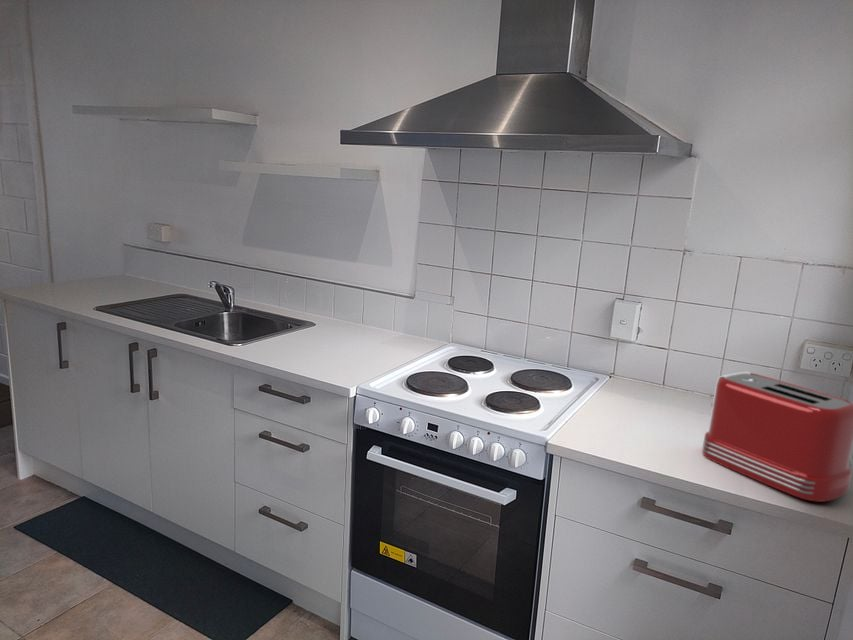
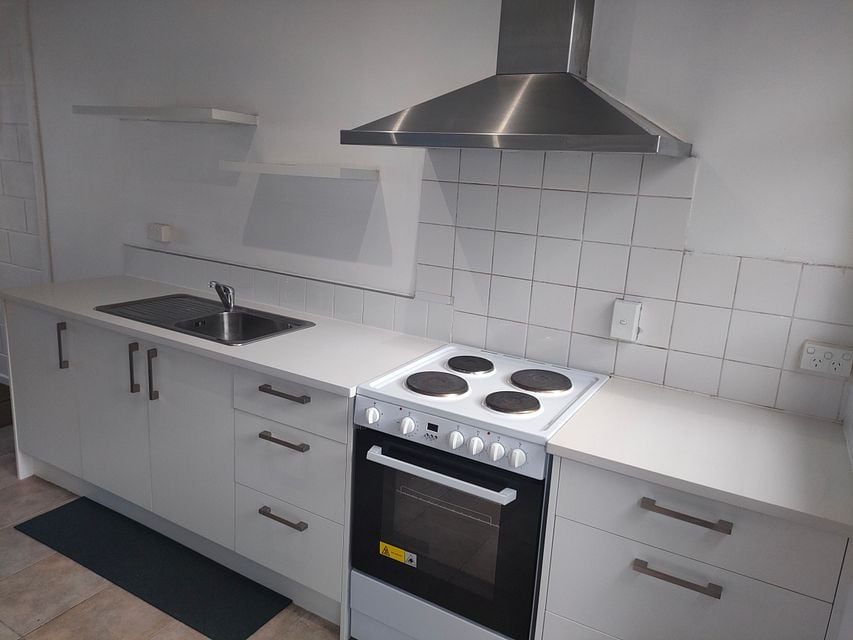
- toaster [701,371,853,503]
